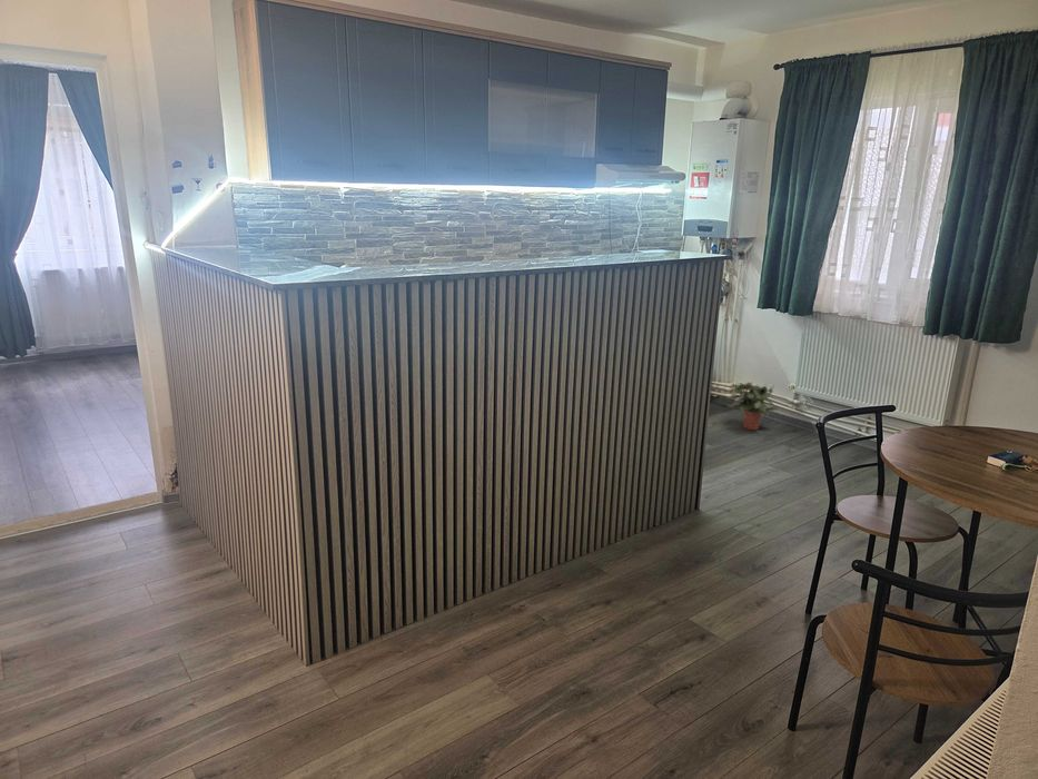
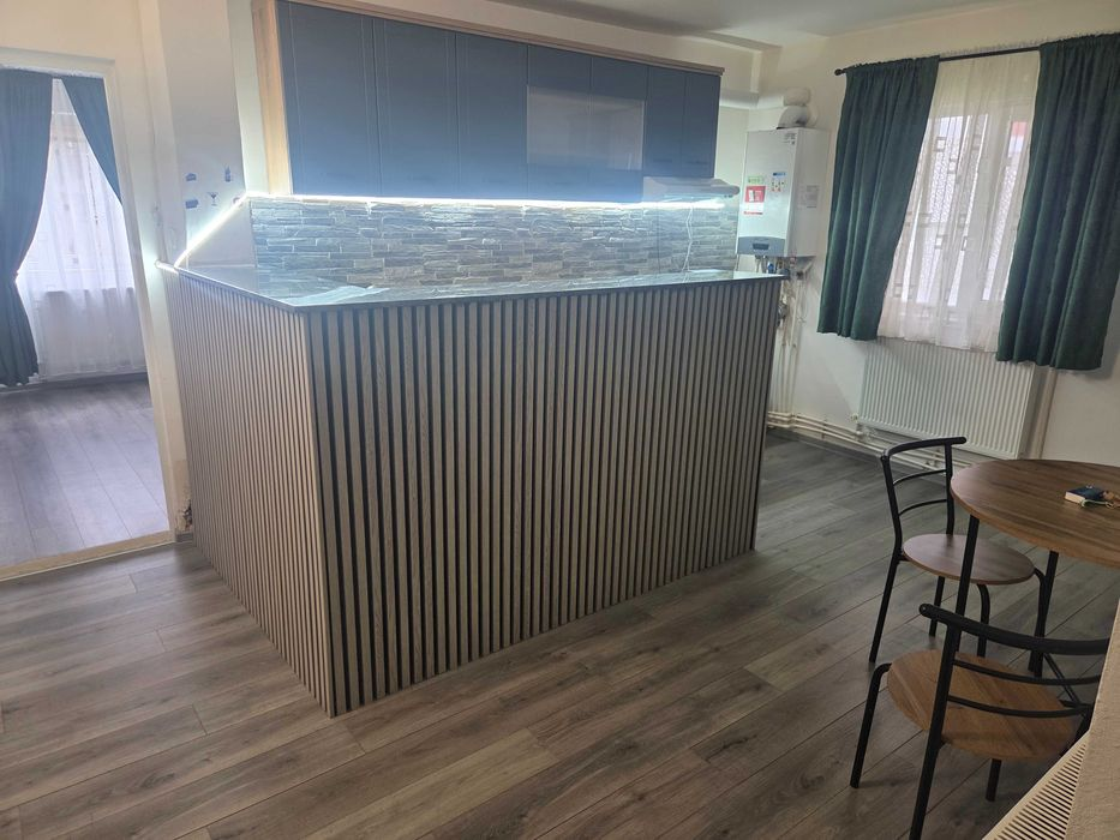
- potted plant [728,381,781,431]
